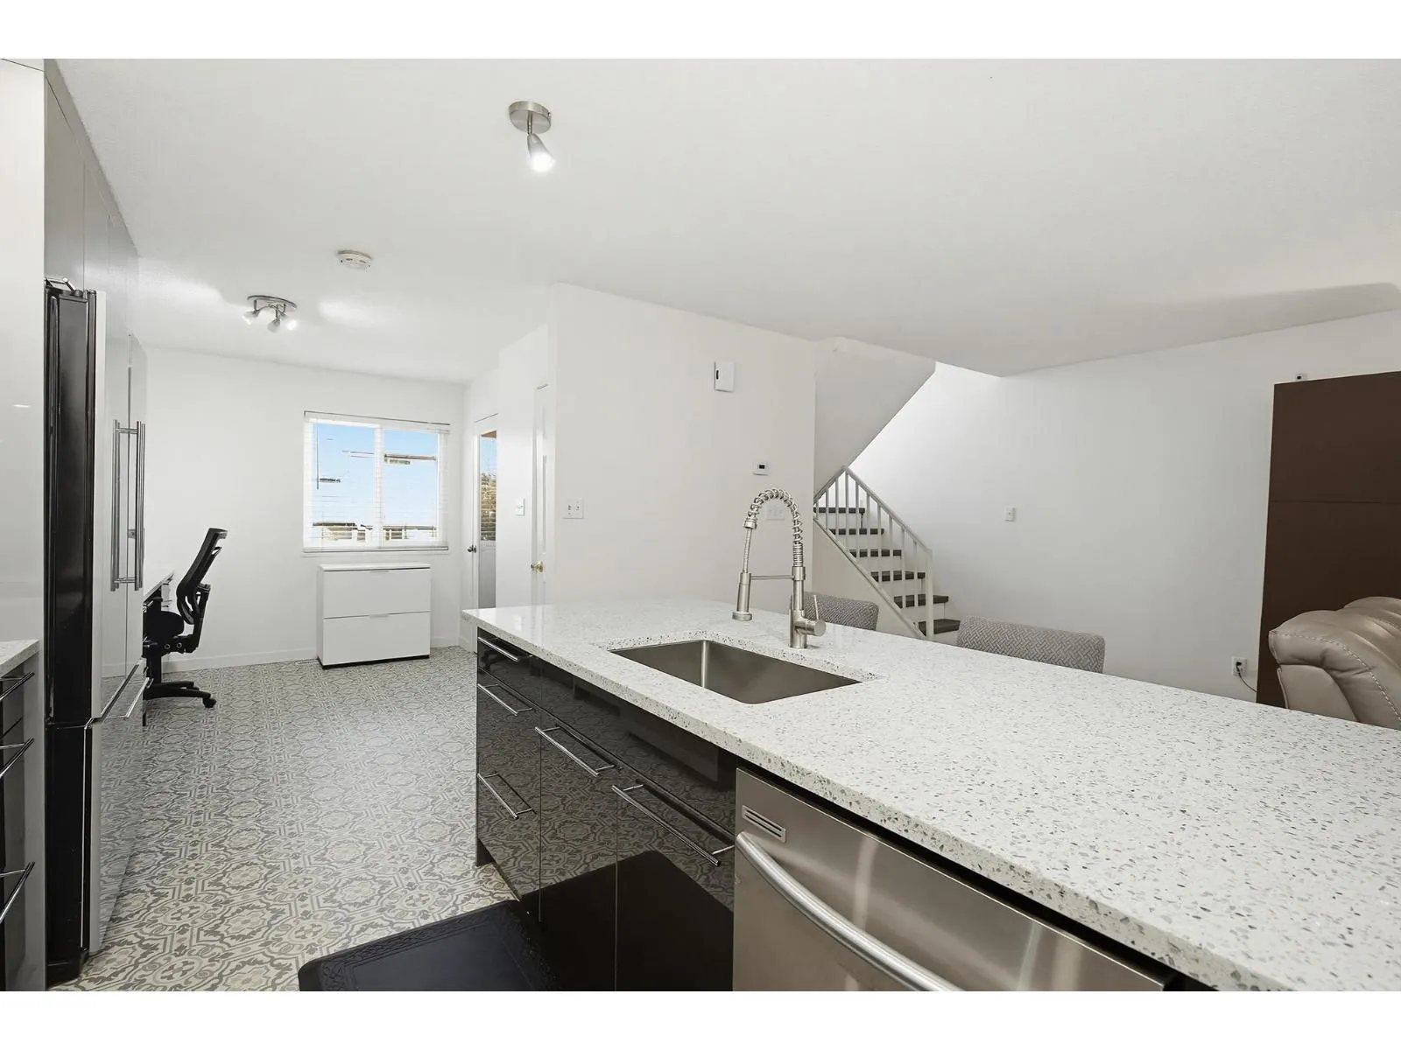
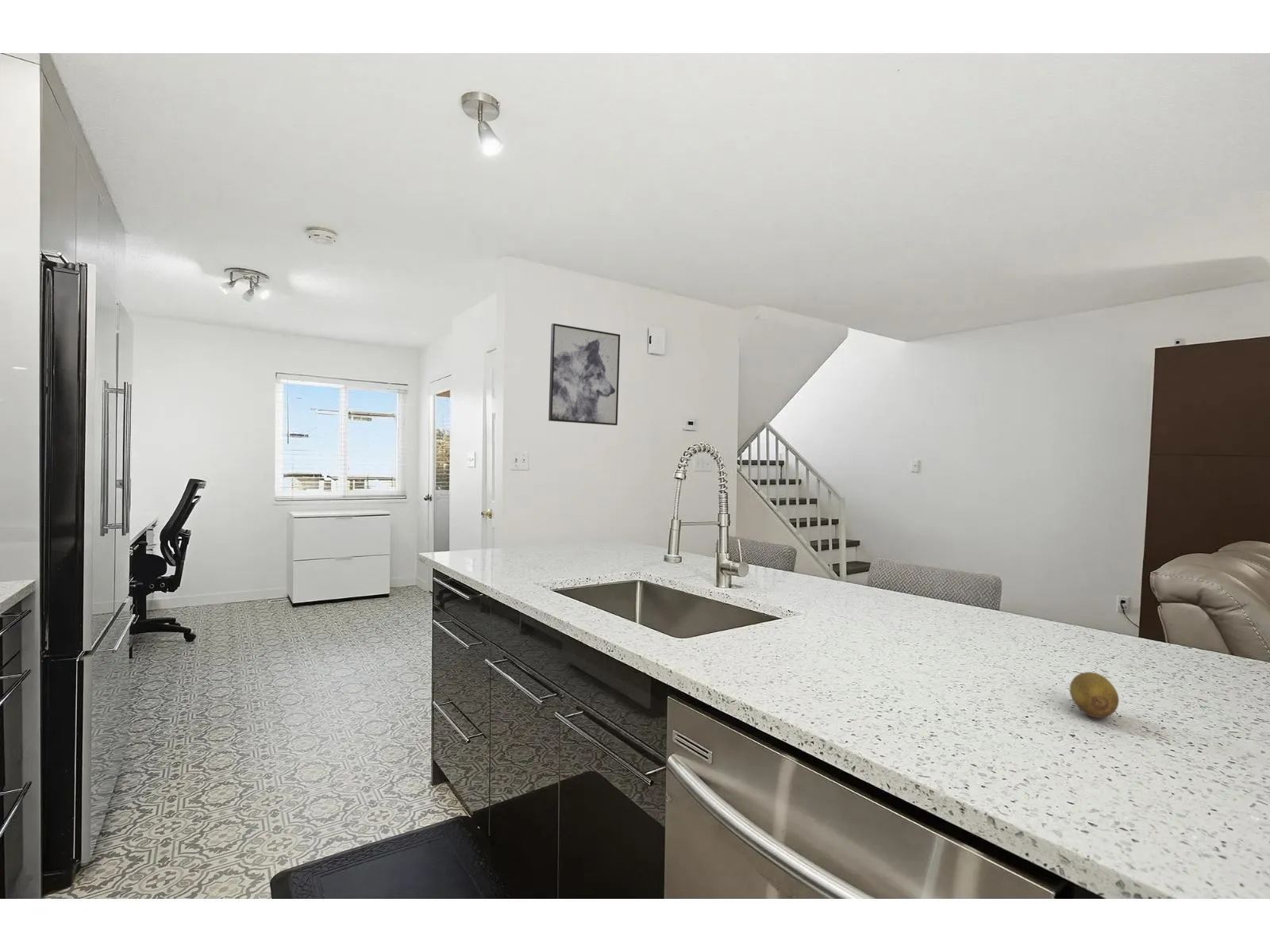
+ fruit [1069,671,1120,719]
+ wall art [548,323,621,426]
